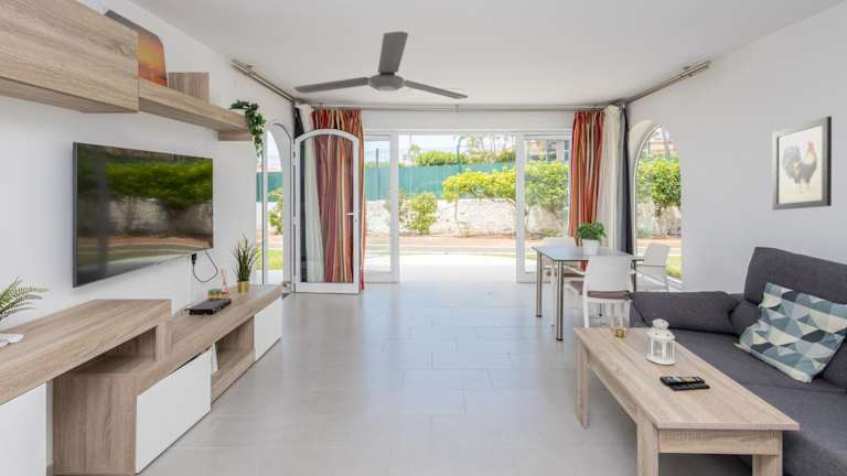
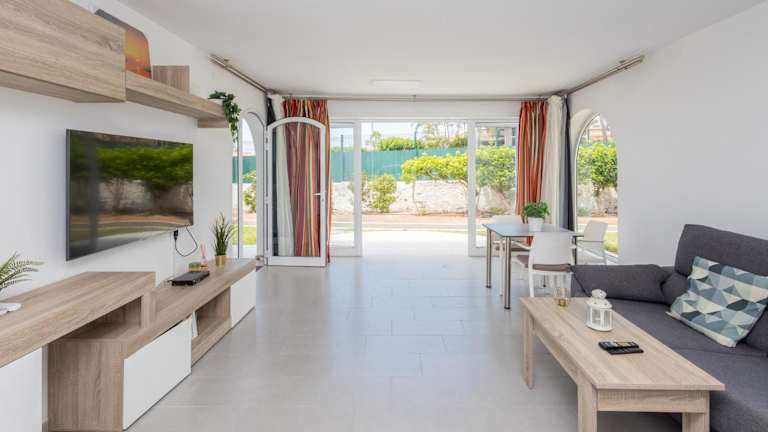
- ceiling fan [293,30,470,100]
- wall art [771,116,833,212]
